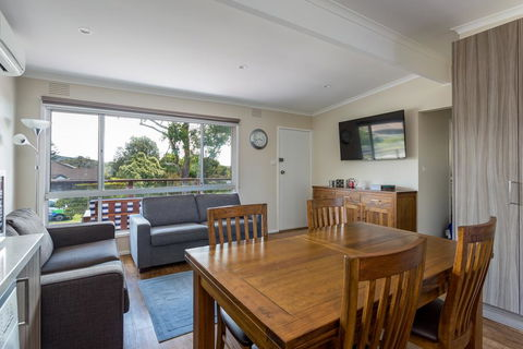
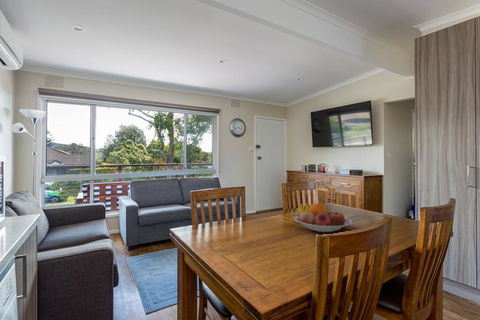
+ fruit bowl [292,202,353,233]
